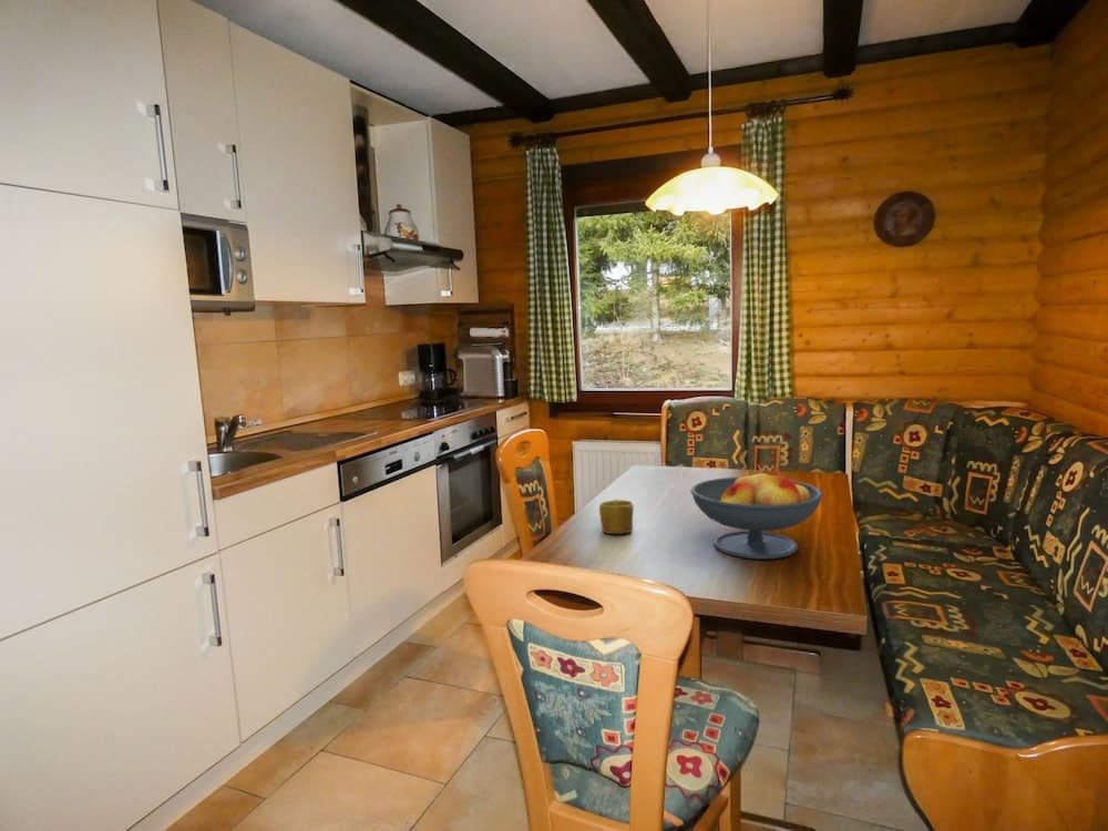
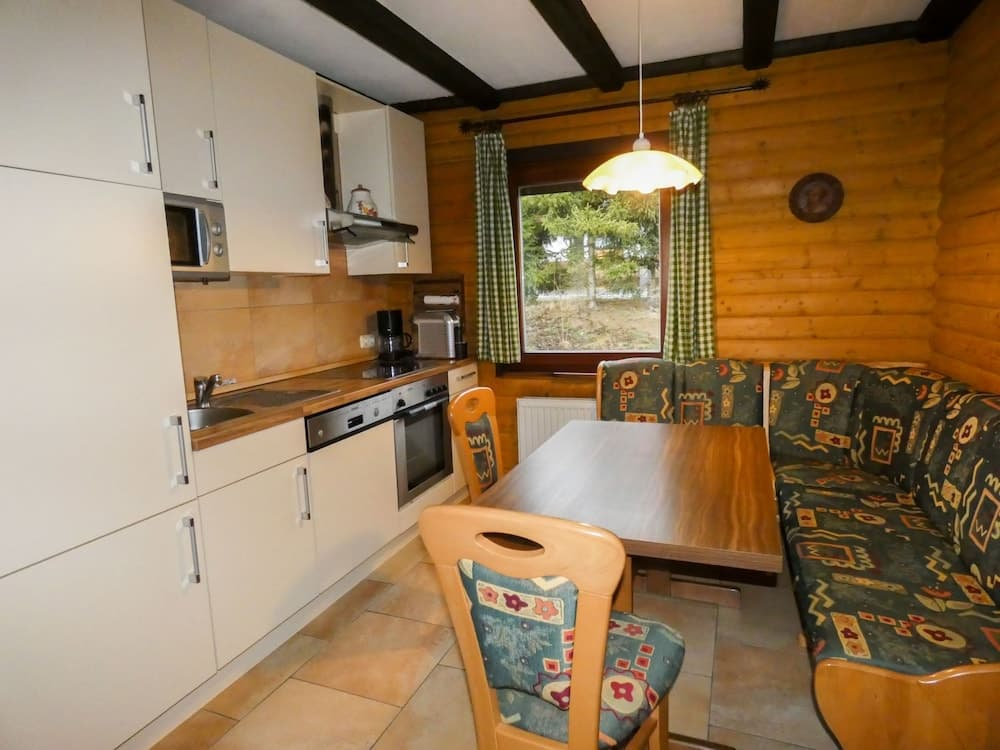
- fruit bowl [689,469,824,561]
- mug [598,499,635,535]
